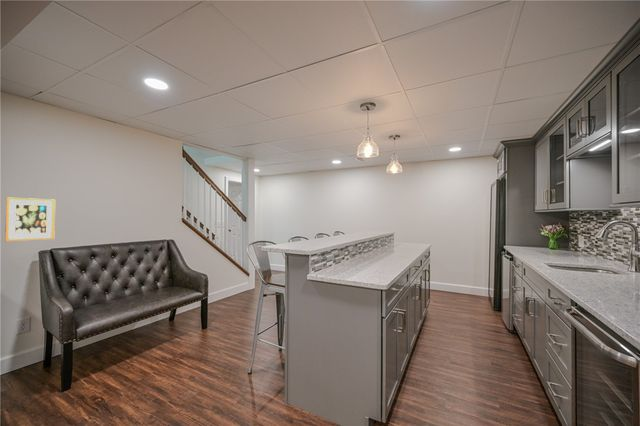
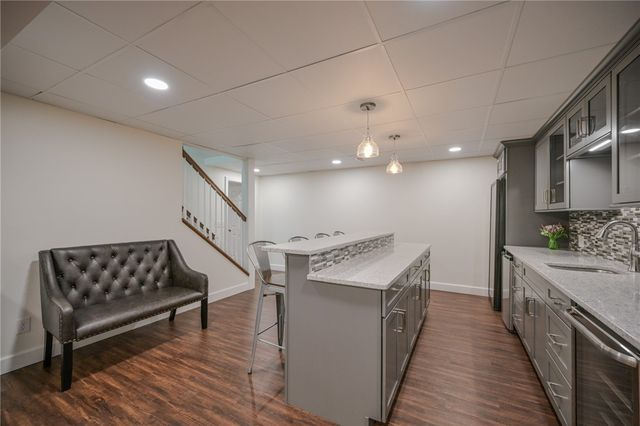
- wall art [4,197,56,242]
